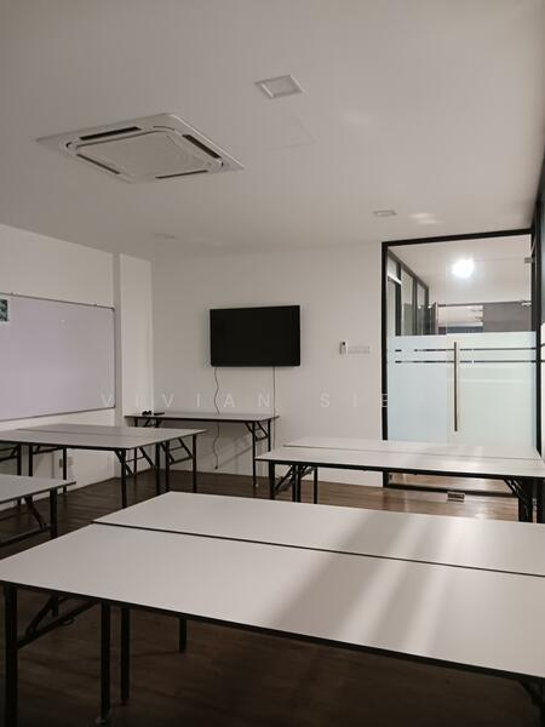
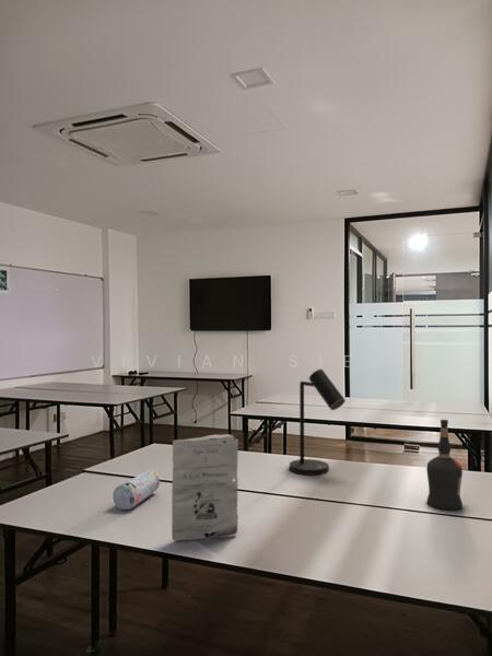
+ desk lamp [289,368,347,477]
+ pencil case [112,468,161,511]
+ book [171,433,239,542]
+ liquor bottle [425,419,464,511]
